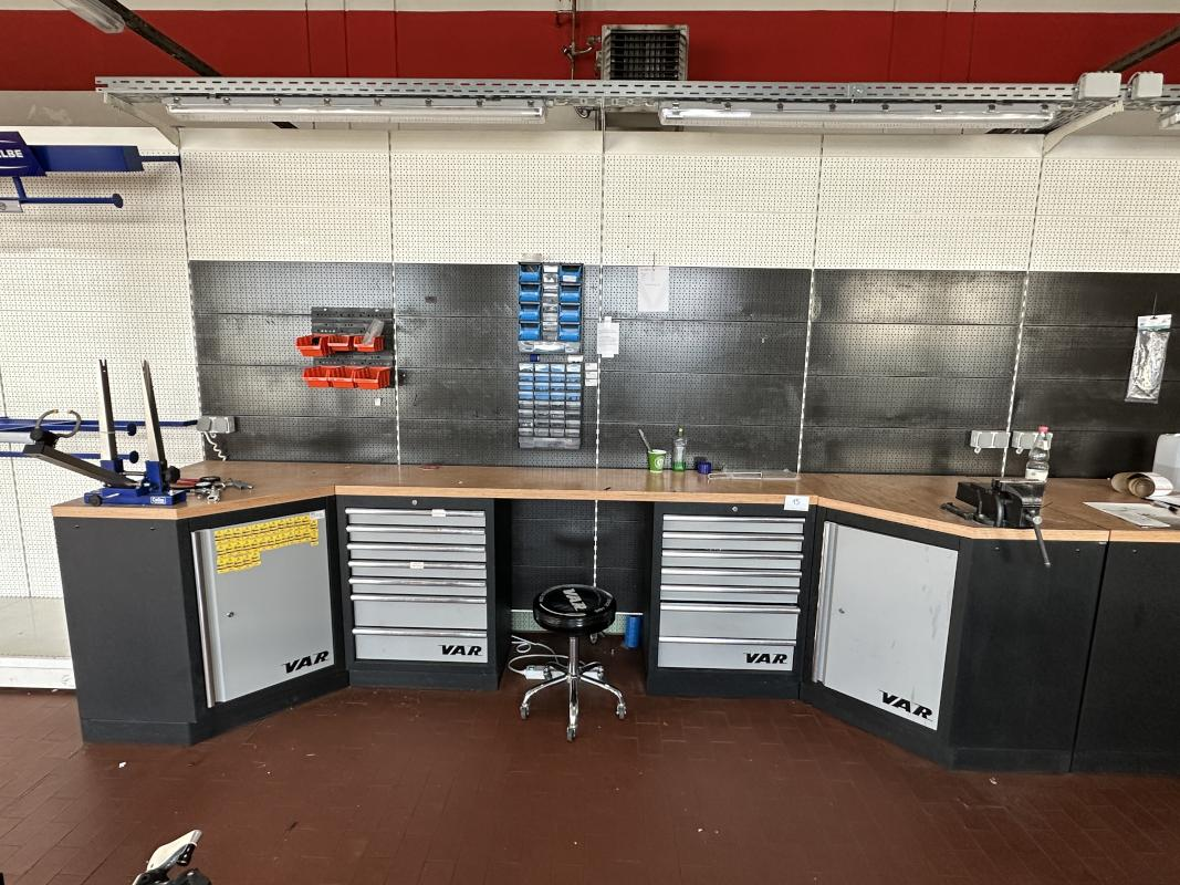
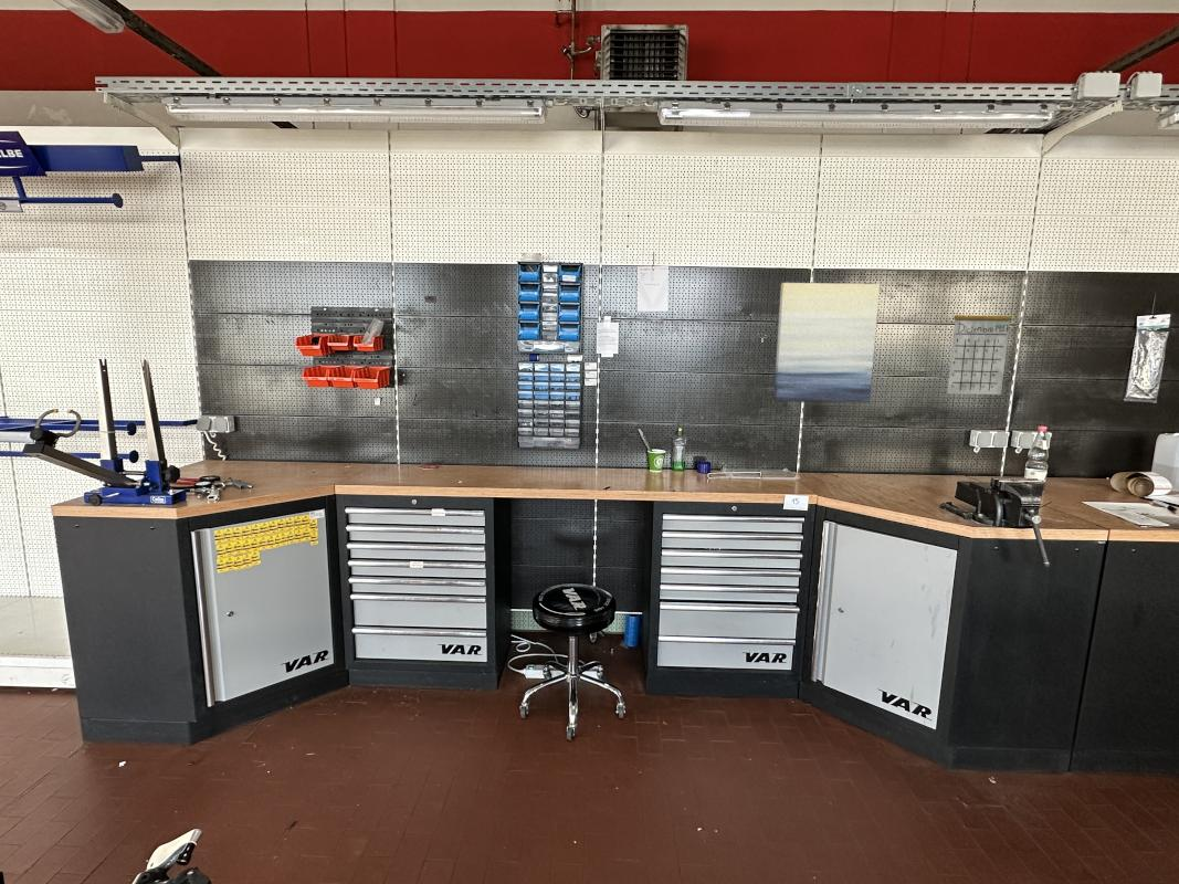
+ calendar [946,297,1013,396]
+ wall art [772,282,881,404]
